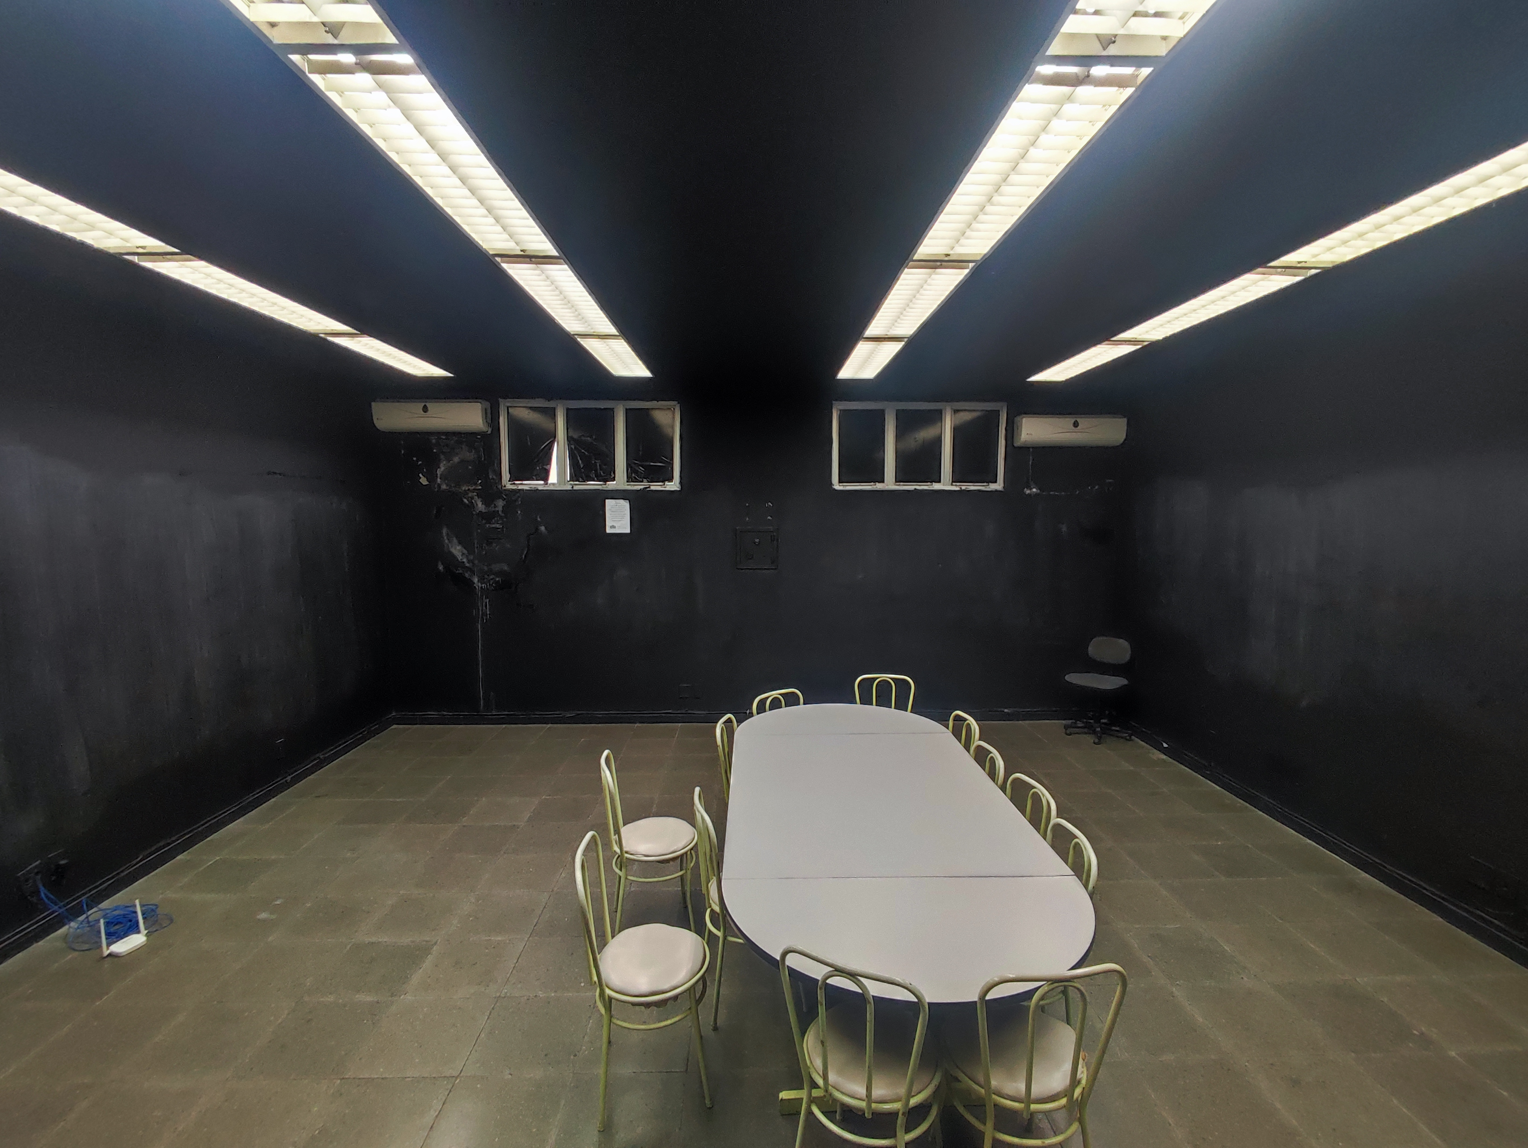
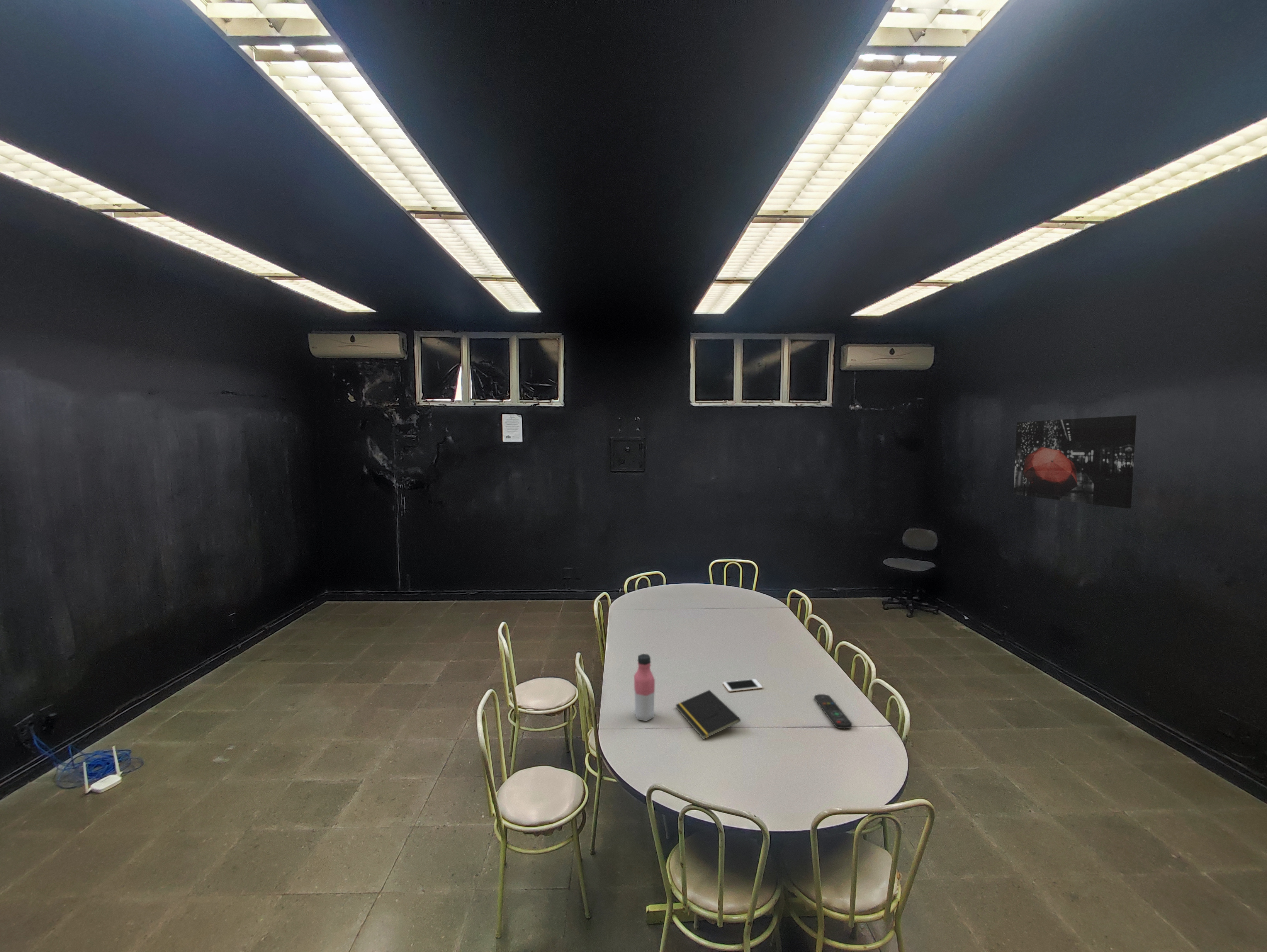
+ water bottle [634,653,655,722]
+ remote control [814,694,853,729]
+ notepad [675,690,741,740]
+ wall art [1013,415,1137,509]
+ cell phone [723,678,763,692]
